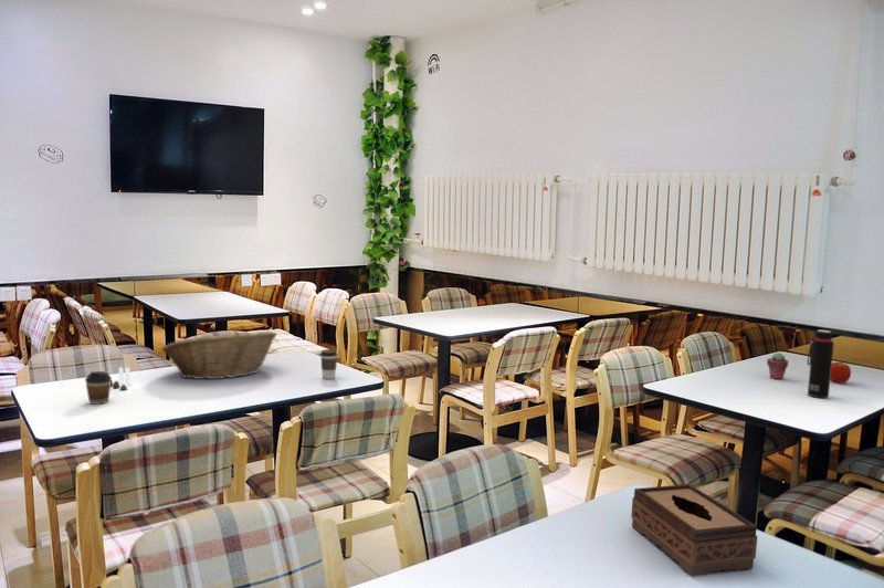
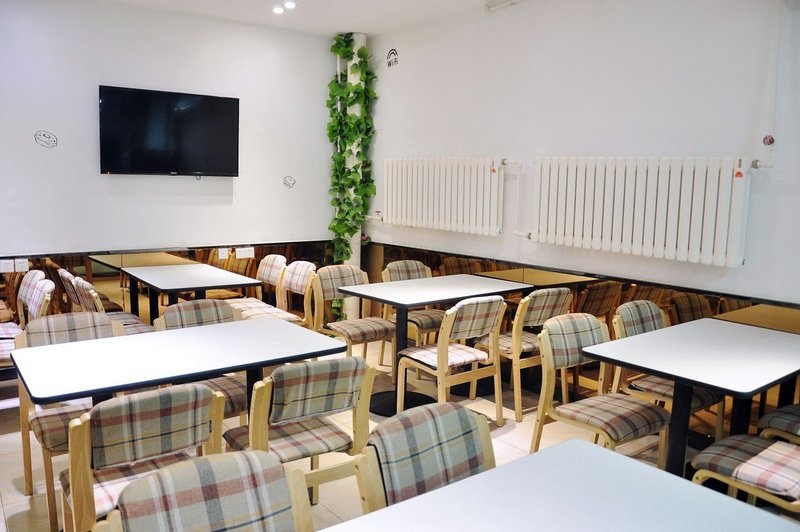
- potted succulent [766,351,789,380]
- coffee cup [84,370,113,406]
- fruit basket [160,329,277,380]
- tissue box [630,483,758,577]
- salt and pepper shaker set [110,366,134,391]
- apple [830,360,852,384]
- water bottle [807,329,835,399]
- coffee cup [319,348,339,380]
